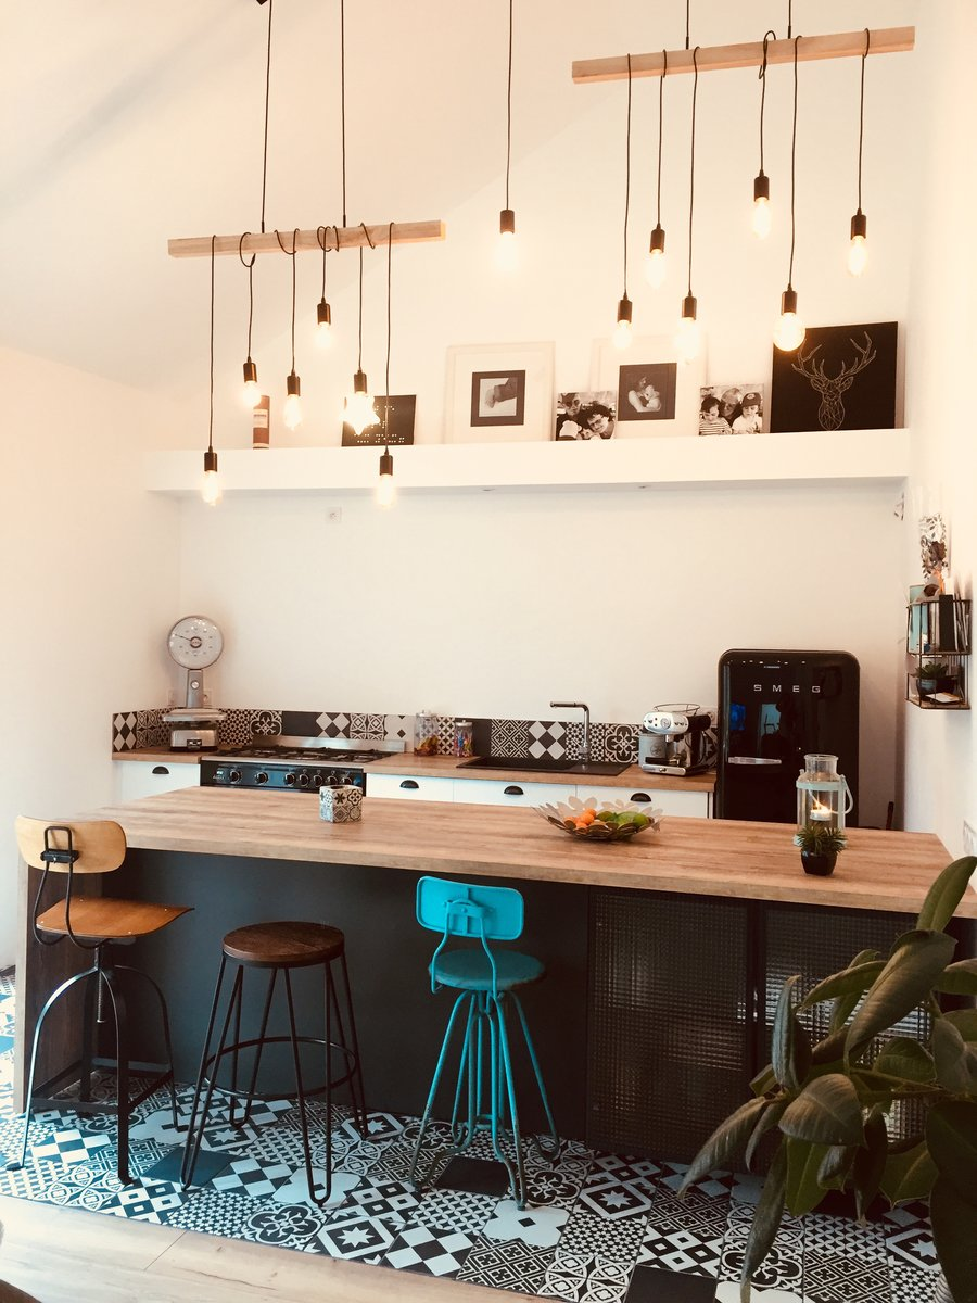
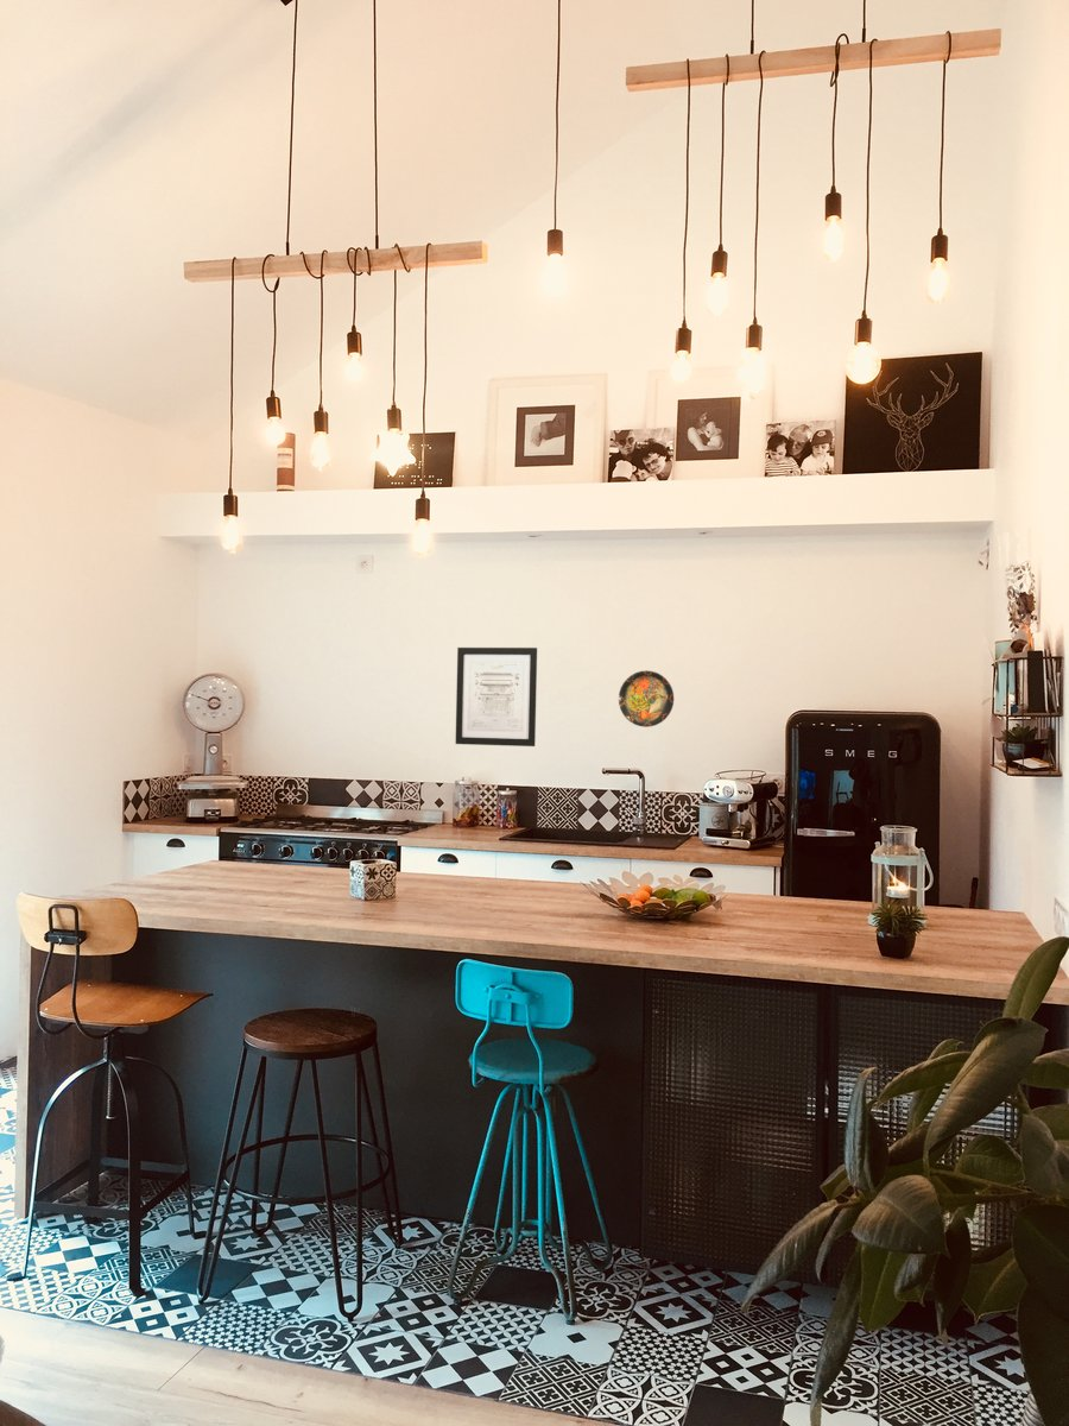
+ decorative plate [618,669,675,728]
+ wall art [455,646,538,747]
